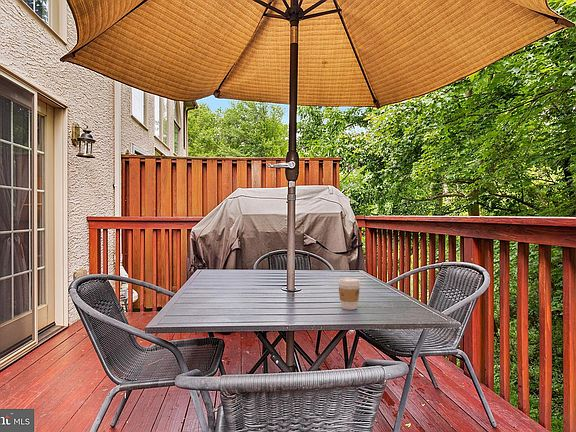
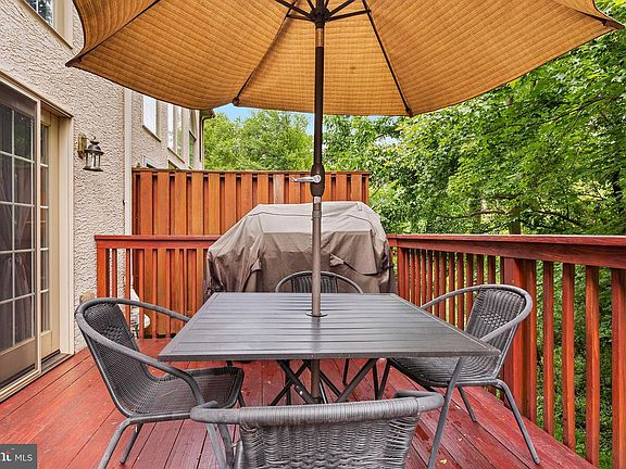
- coffee cup [338,277,361,311]
